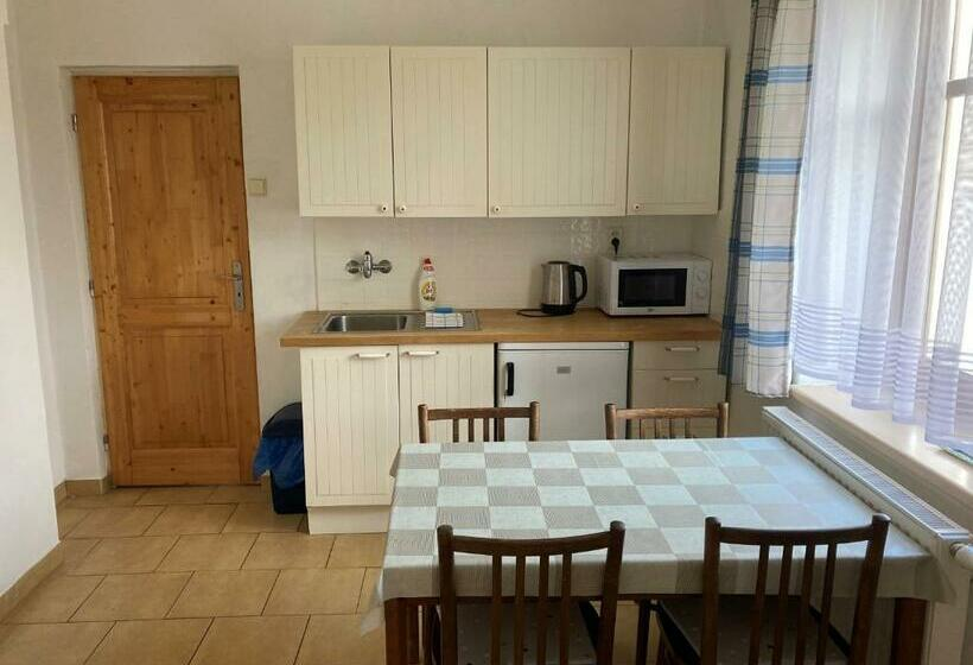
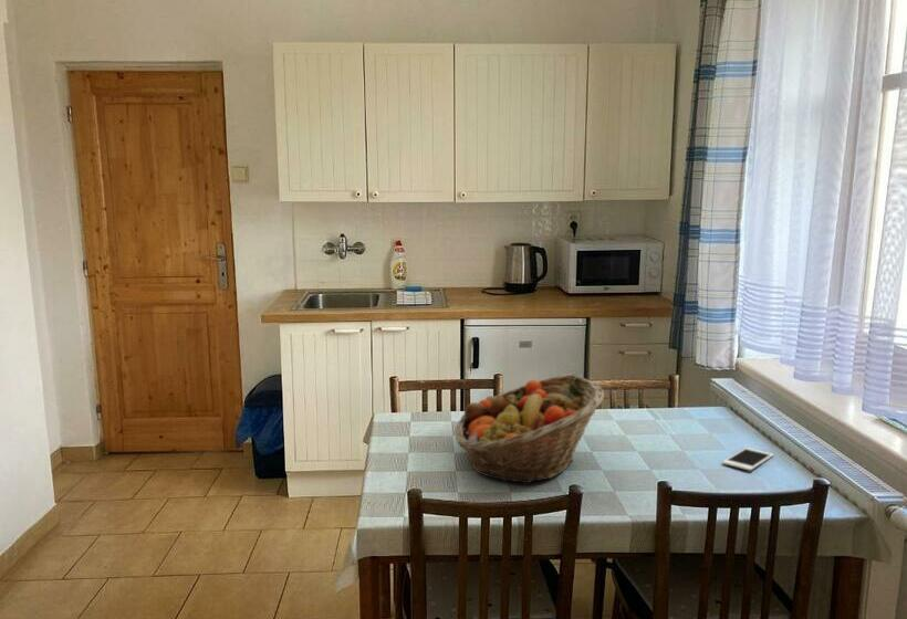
+ fruit basket [455,374,606,485]
+ cell phone [721,447,774,472]
